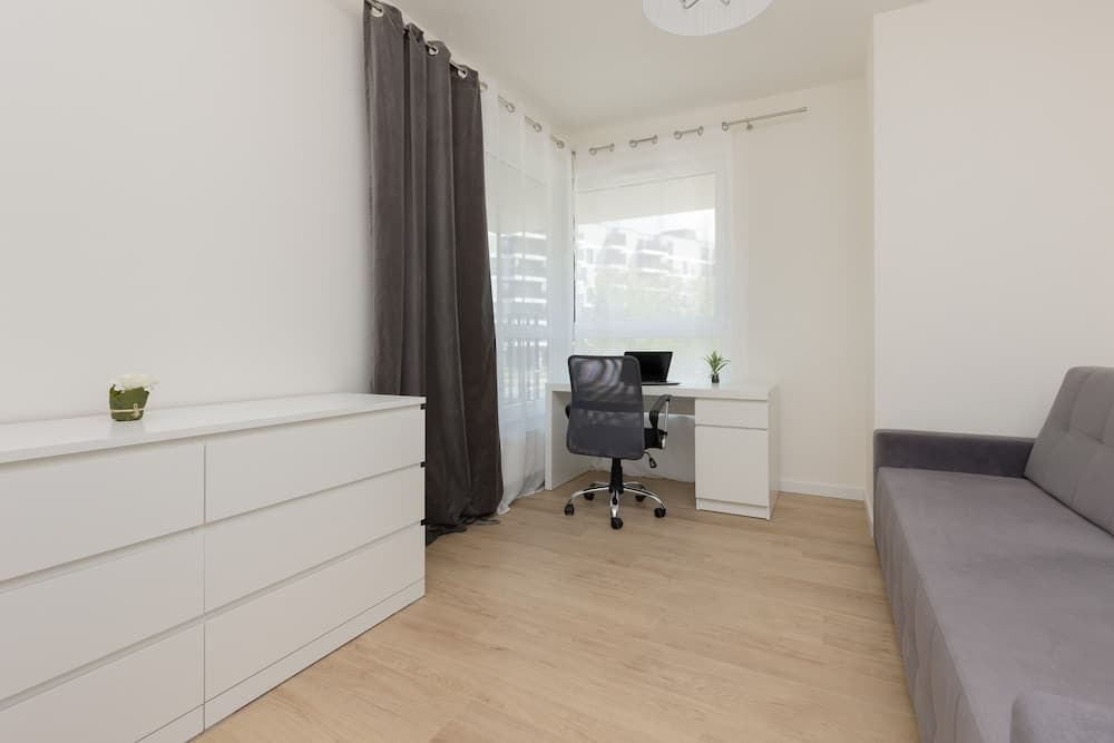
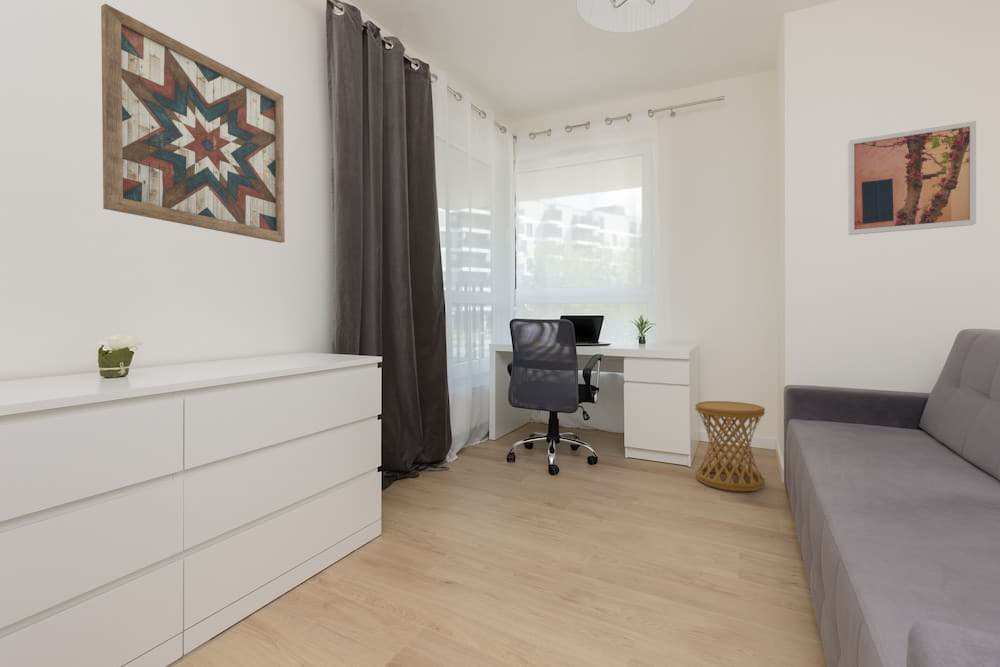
+ wall art [847,120,977,236]
+ side table [694,400,766,493]
+ wall art [100,3,286,244]
